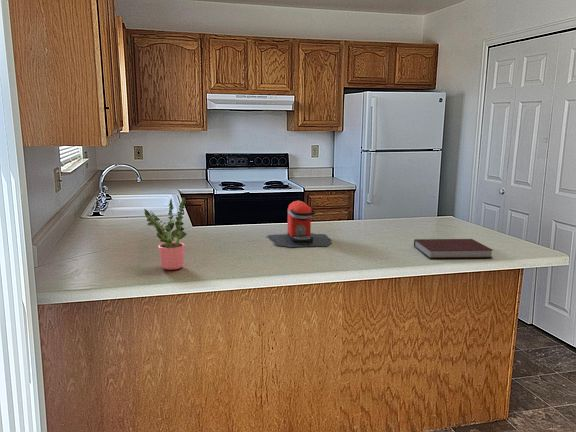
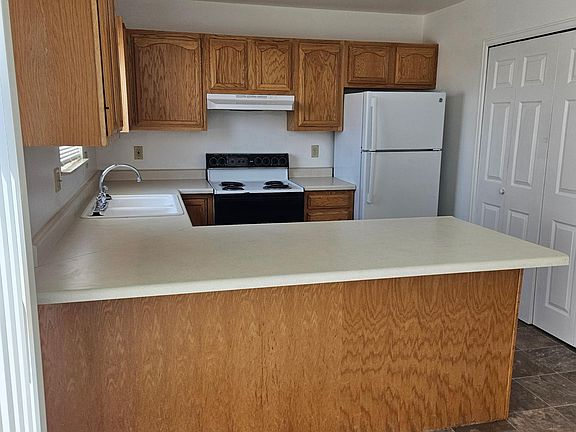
- potted plant [143,197,188,271]
- notebook [413,238,494,259]
- coffee maker [266,200,333,248]
